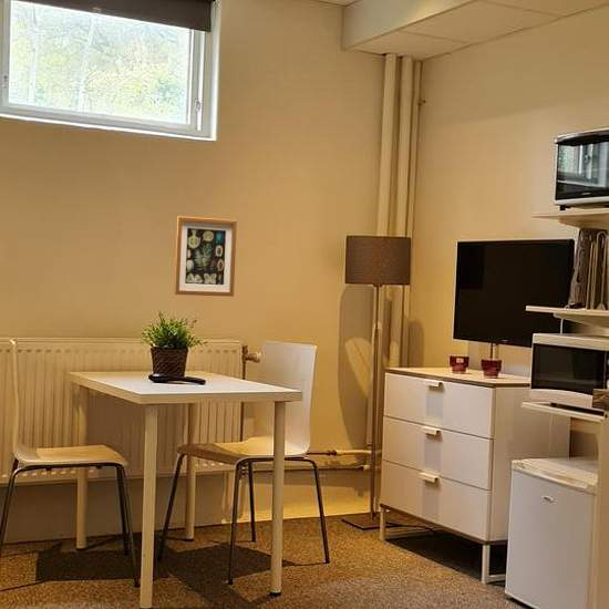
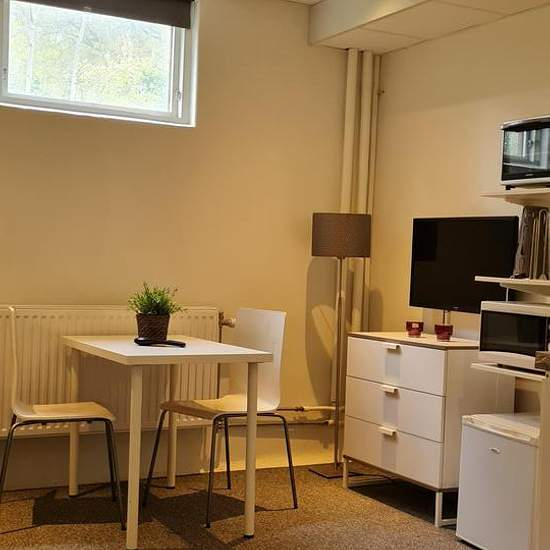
- wall art [174,215,238,298]
